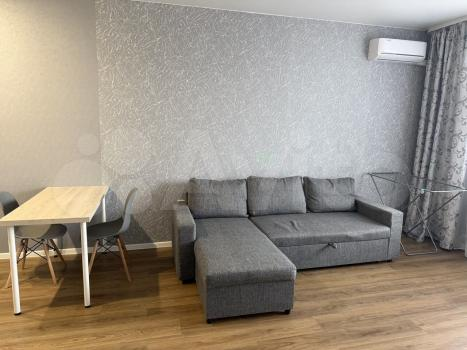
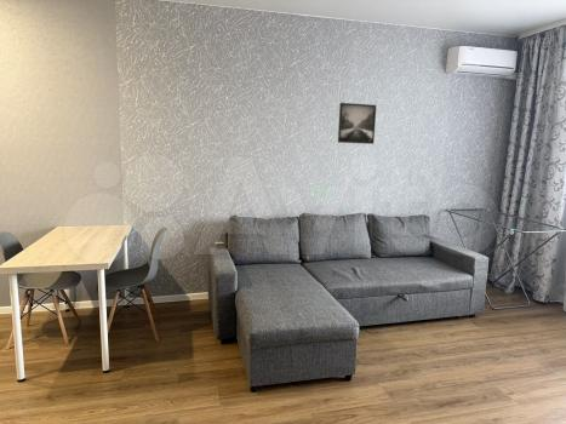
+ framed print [337,102,377,145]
